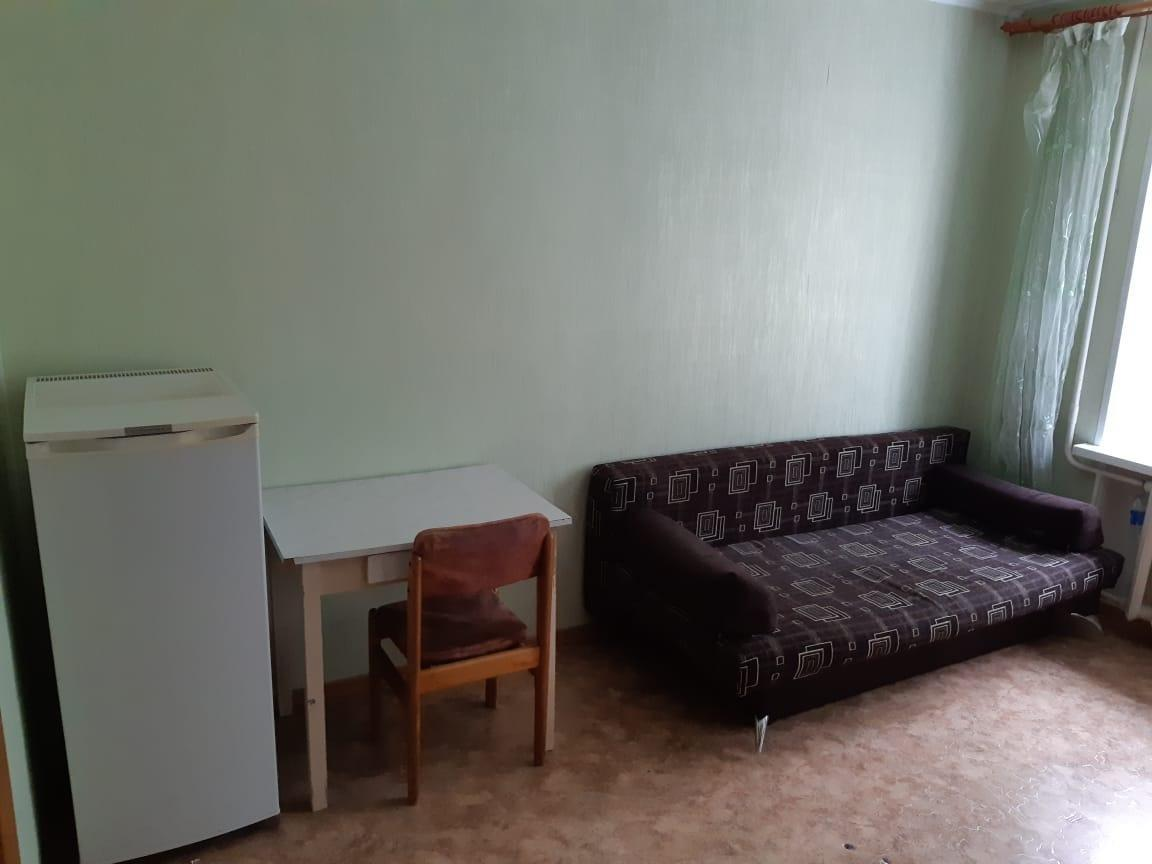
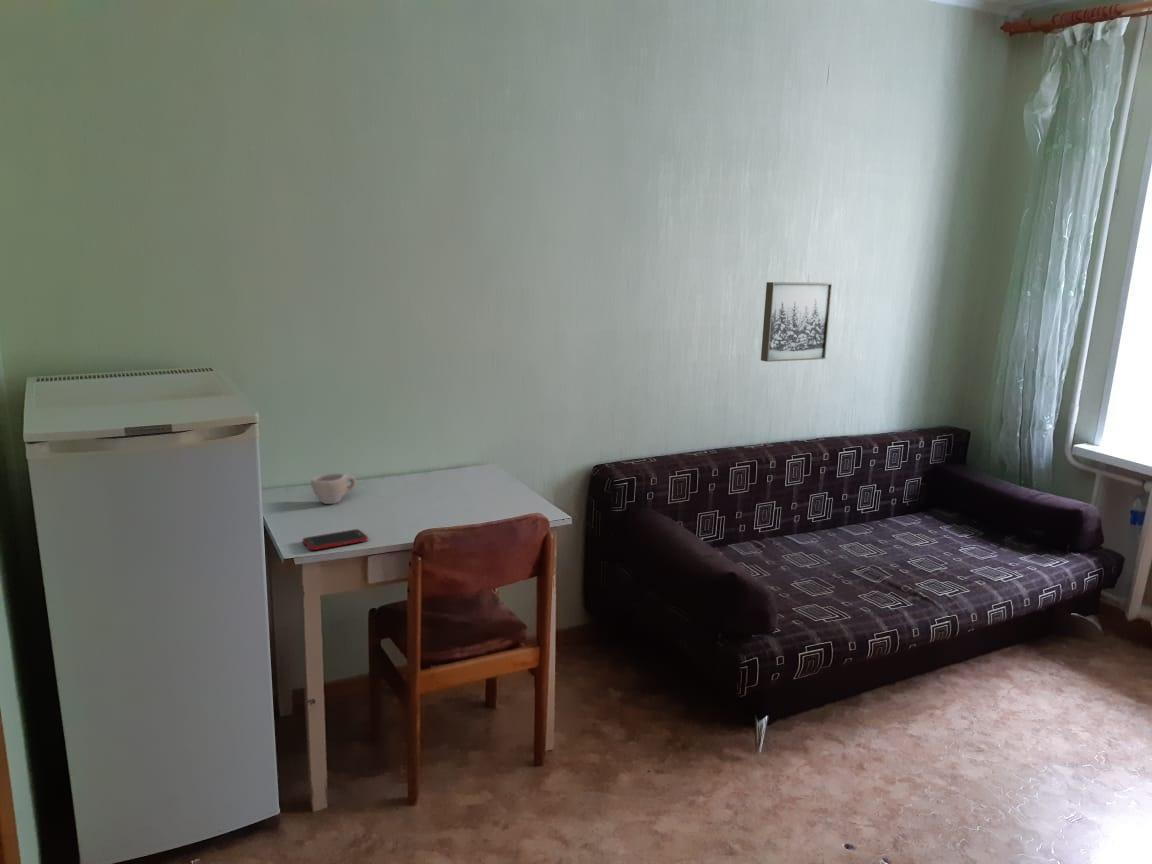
+ cup [310,472,357,505]
+ wall art [760,281,833,363]
+ cell phone [302,528,369,551]
